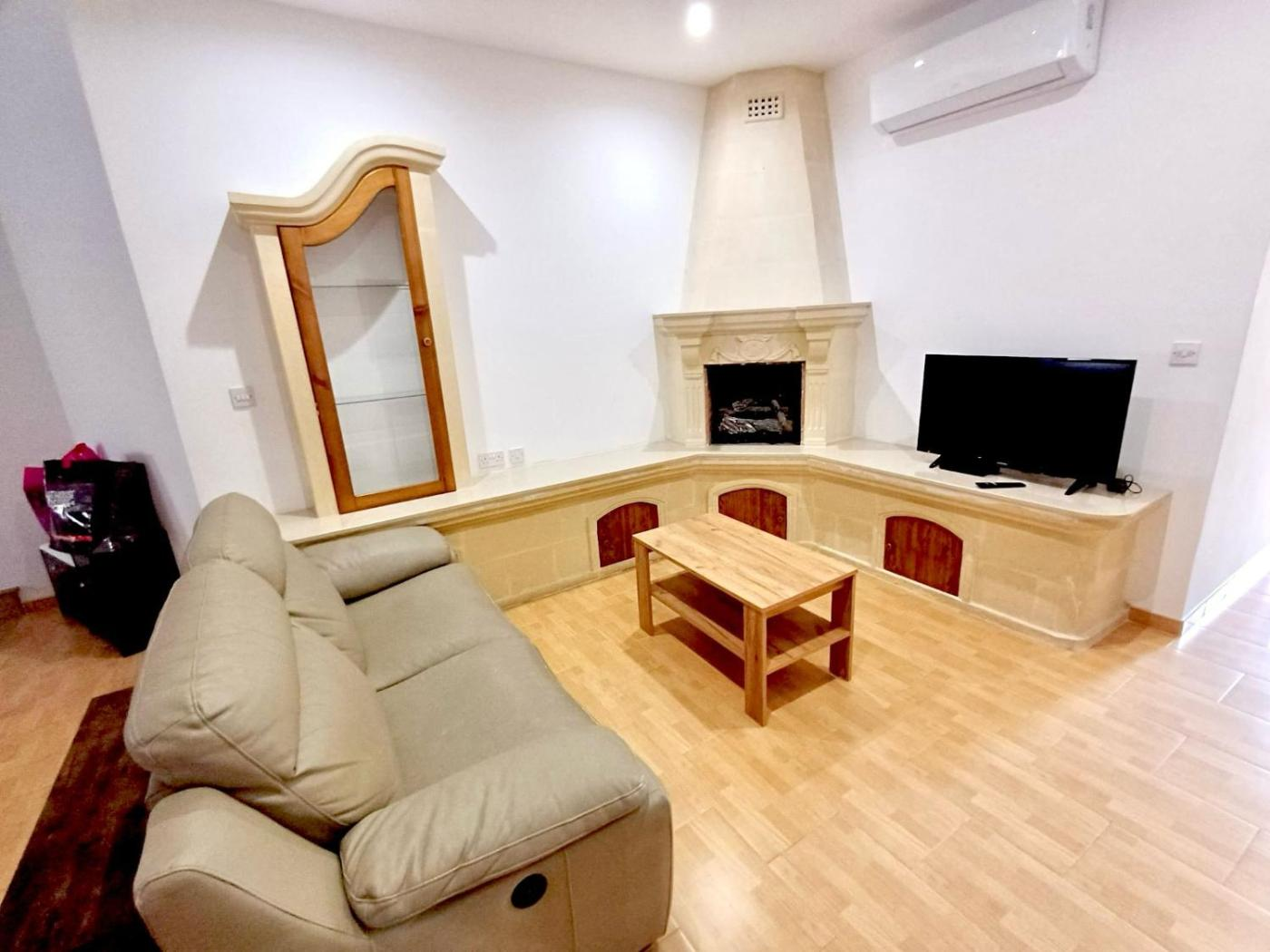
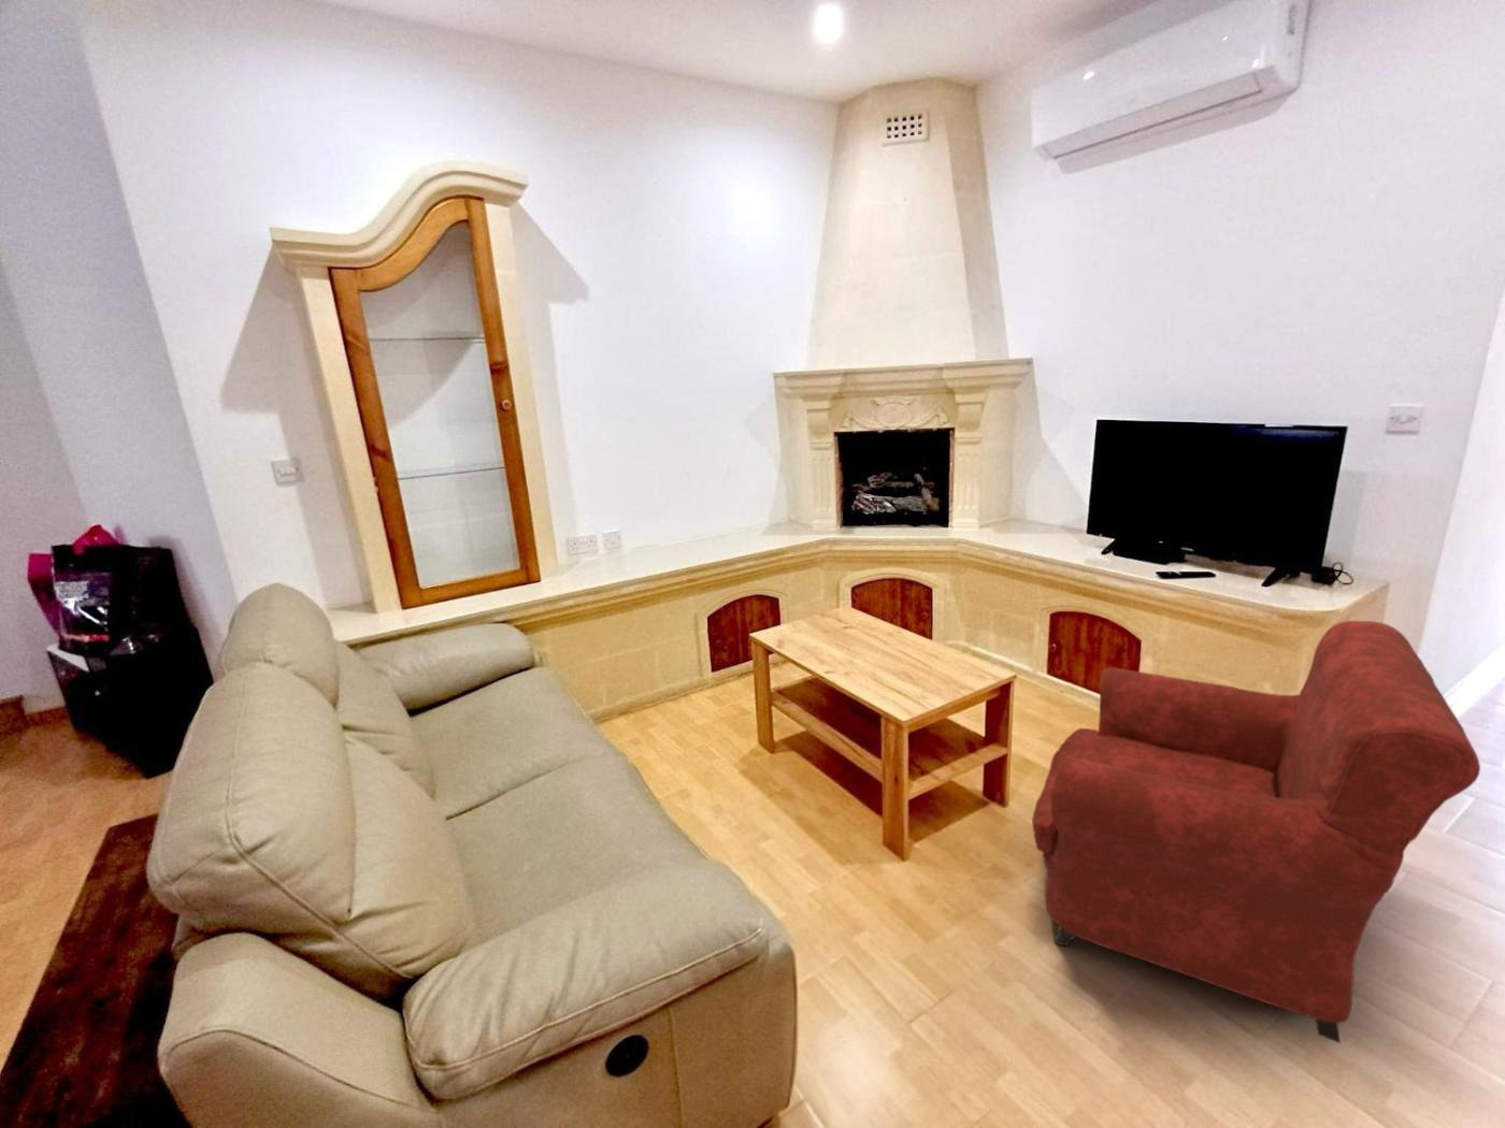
+ armchair [1031,620,1481,1044]
